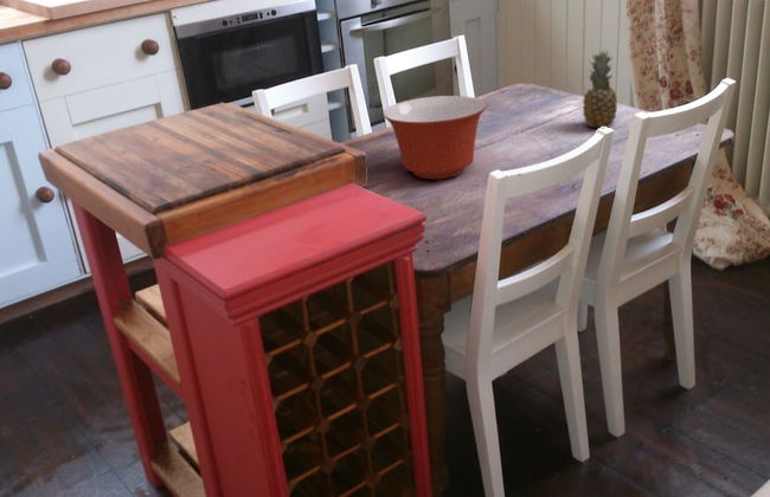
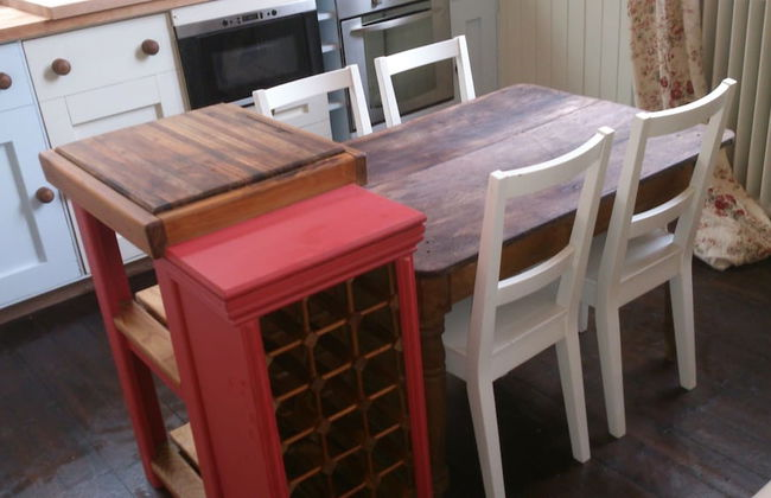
- mixing bowl [381,95,488,180]
- fruit [582,49,618,129]
